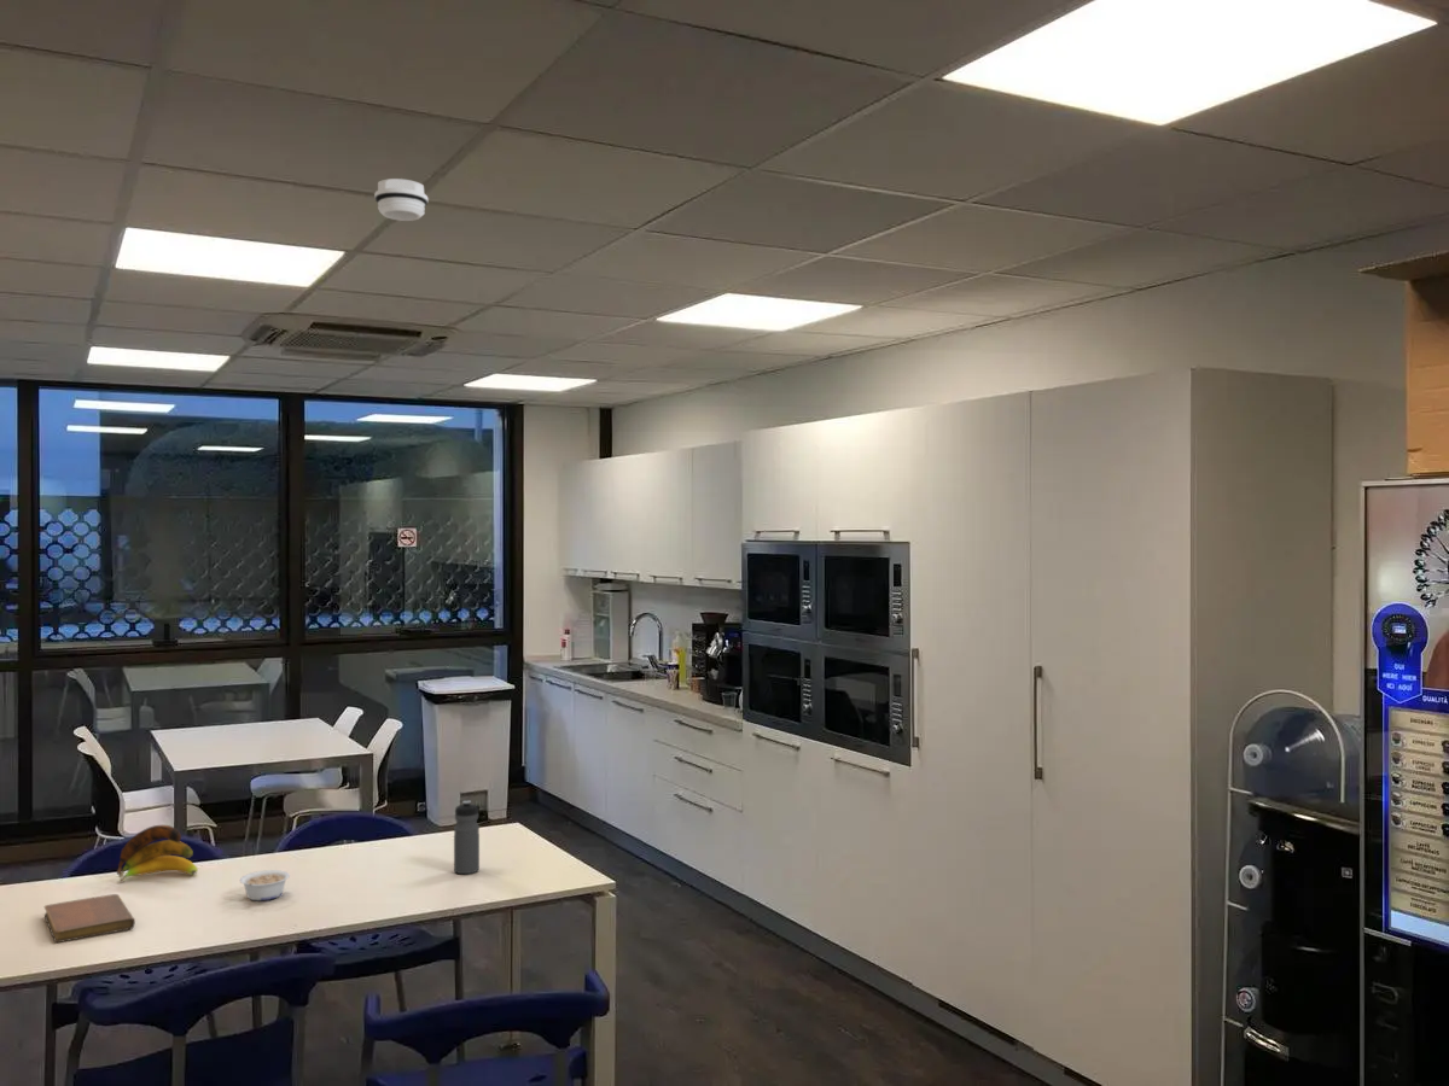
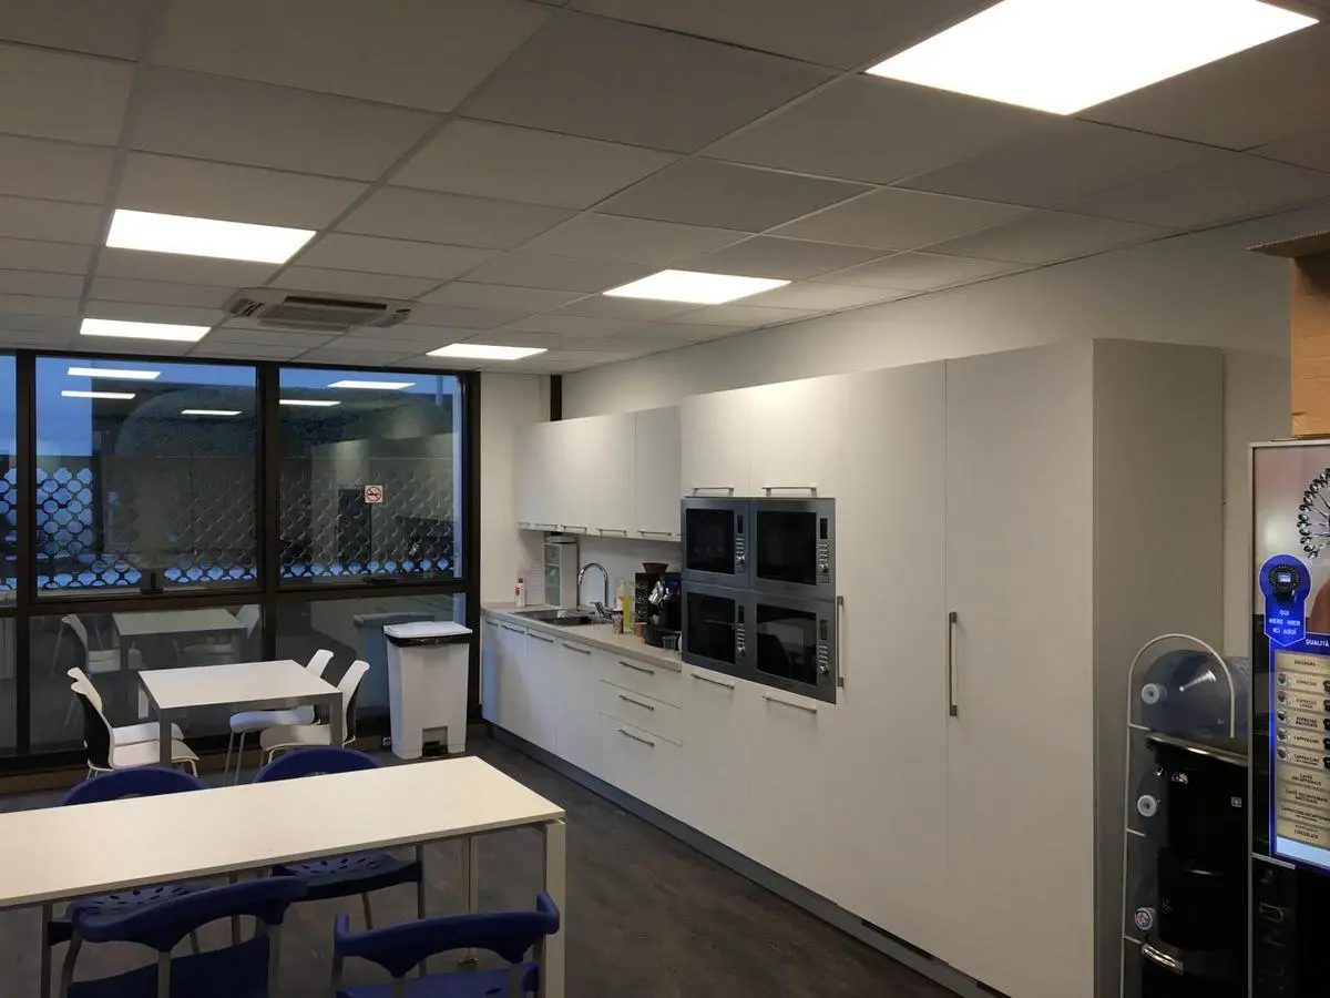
- smoke detector [373,177,430,222]
- legume [239,869,291,901]
- banana [116,824,199,883]
- water bottle [453,800,481,875]
- notebook [43,893,136,944]
